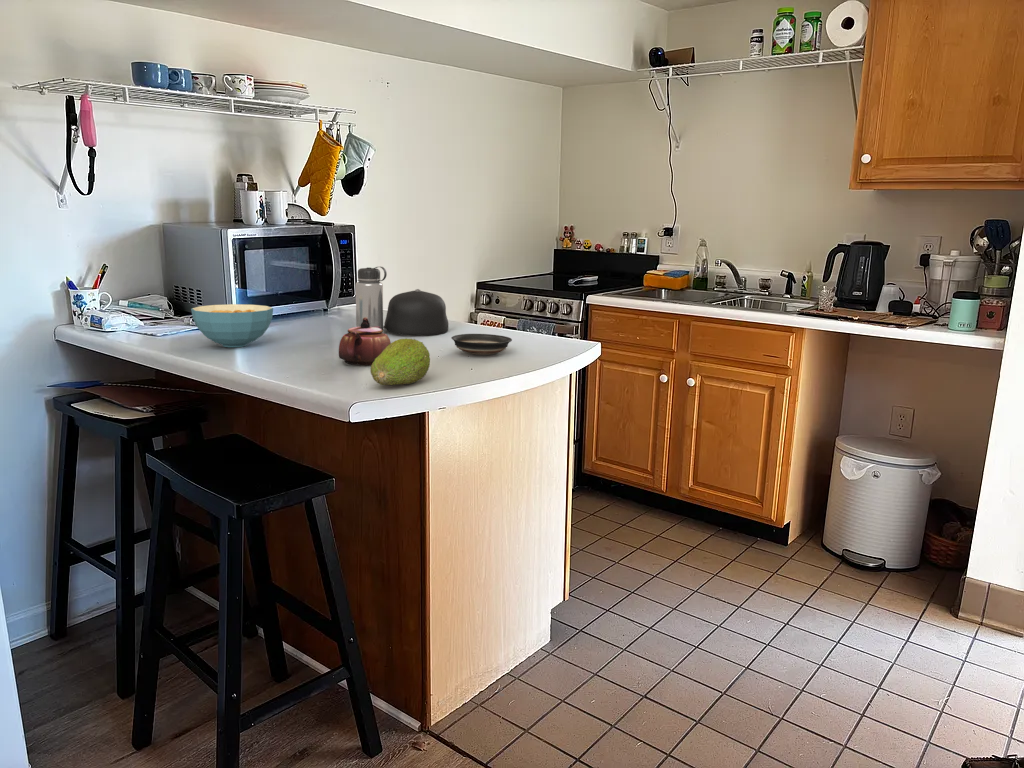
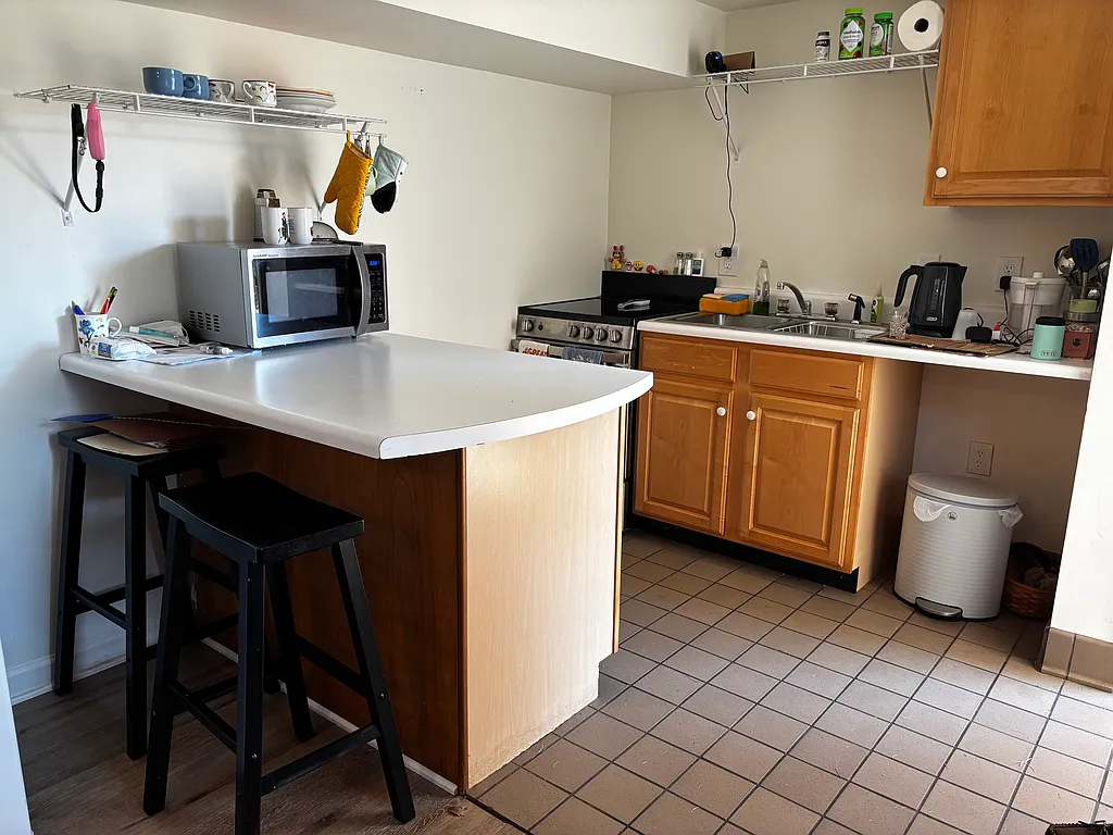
- cereal bowl [190,303,274,348]
- saucer [450,333,513,356]
- teapot [338,317,392,366]
- water bottle [355,266,449,336]
- fruit [369,338,431,386]
